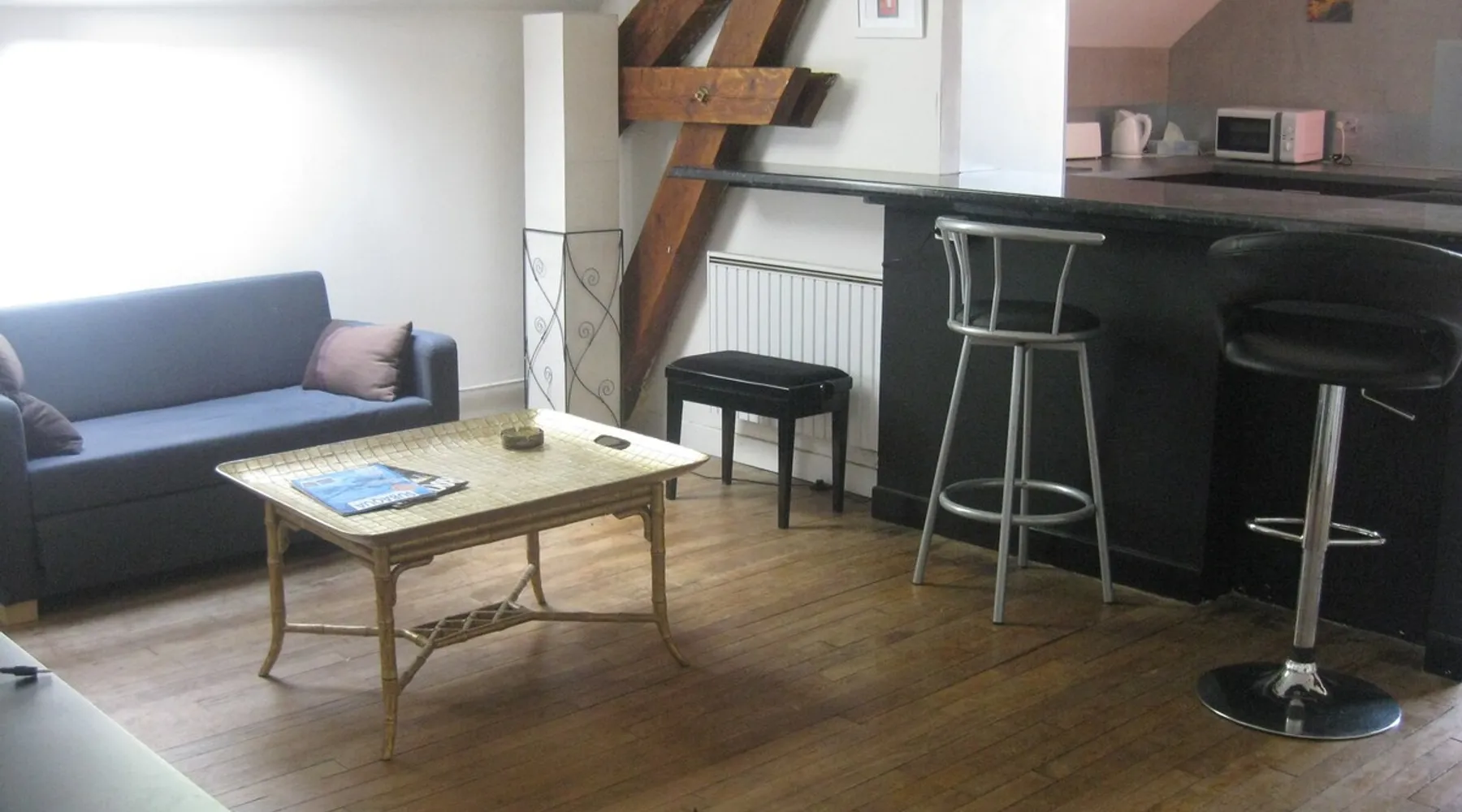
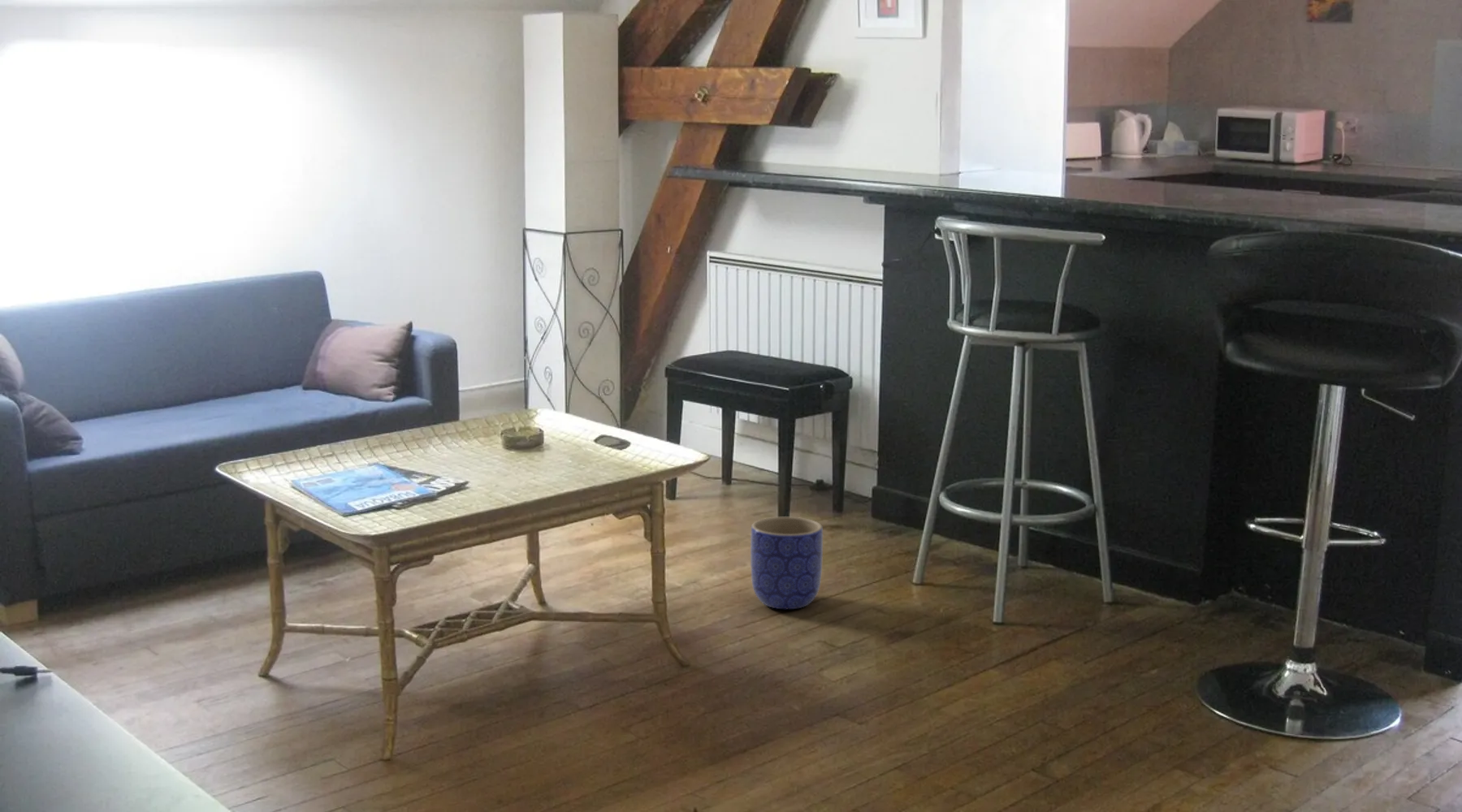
+ planter [750,516,824,610]
